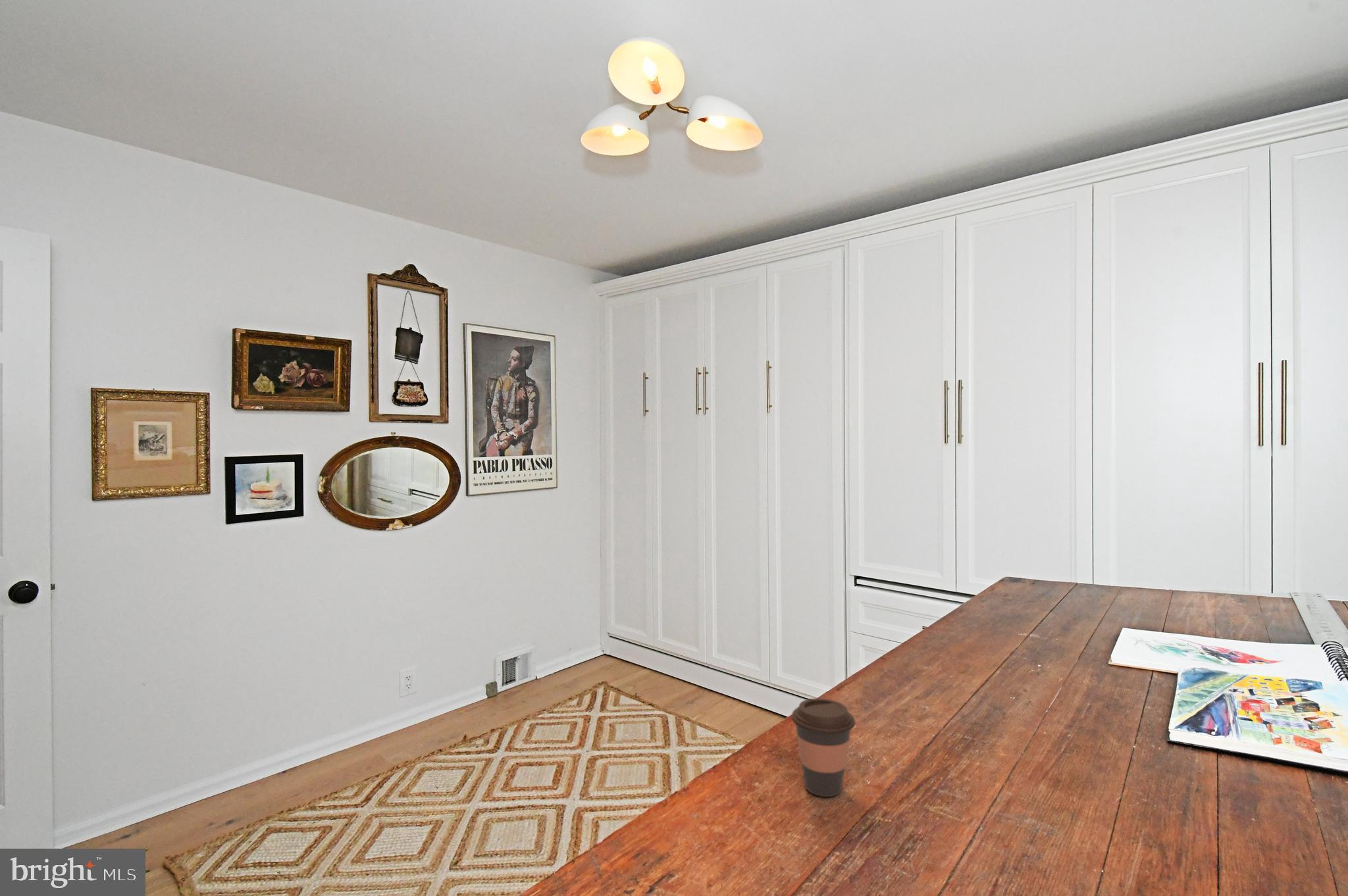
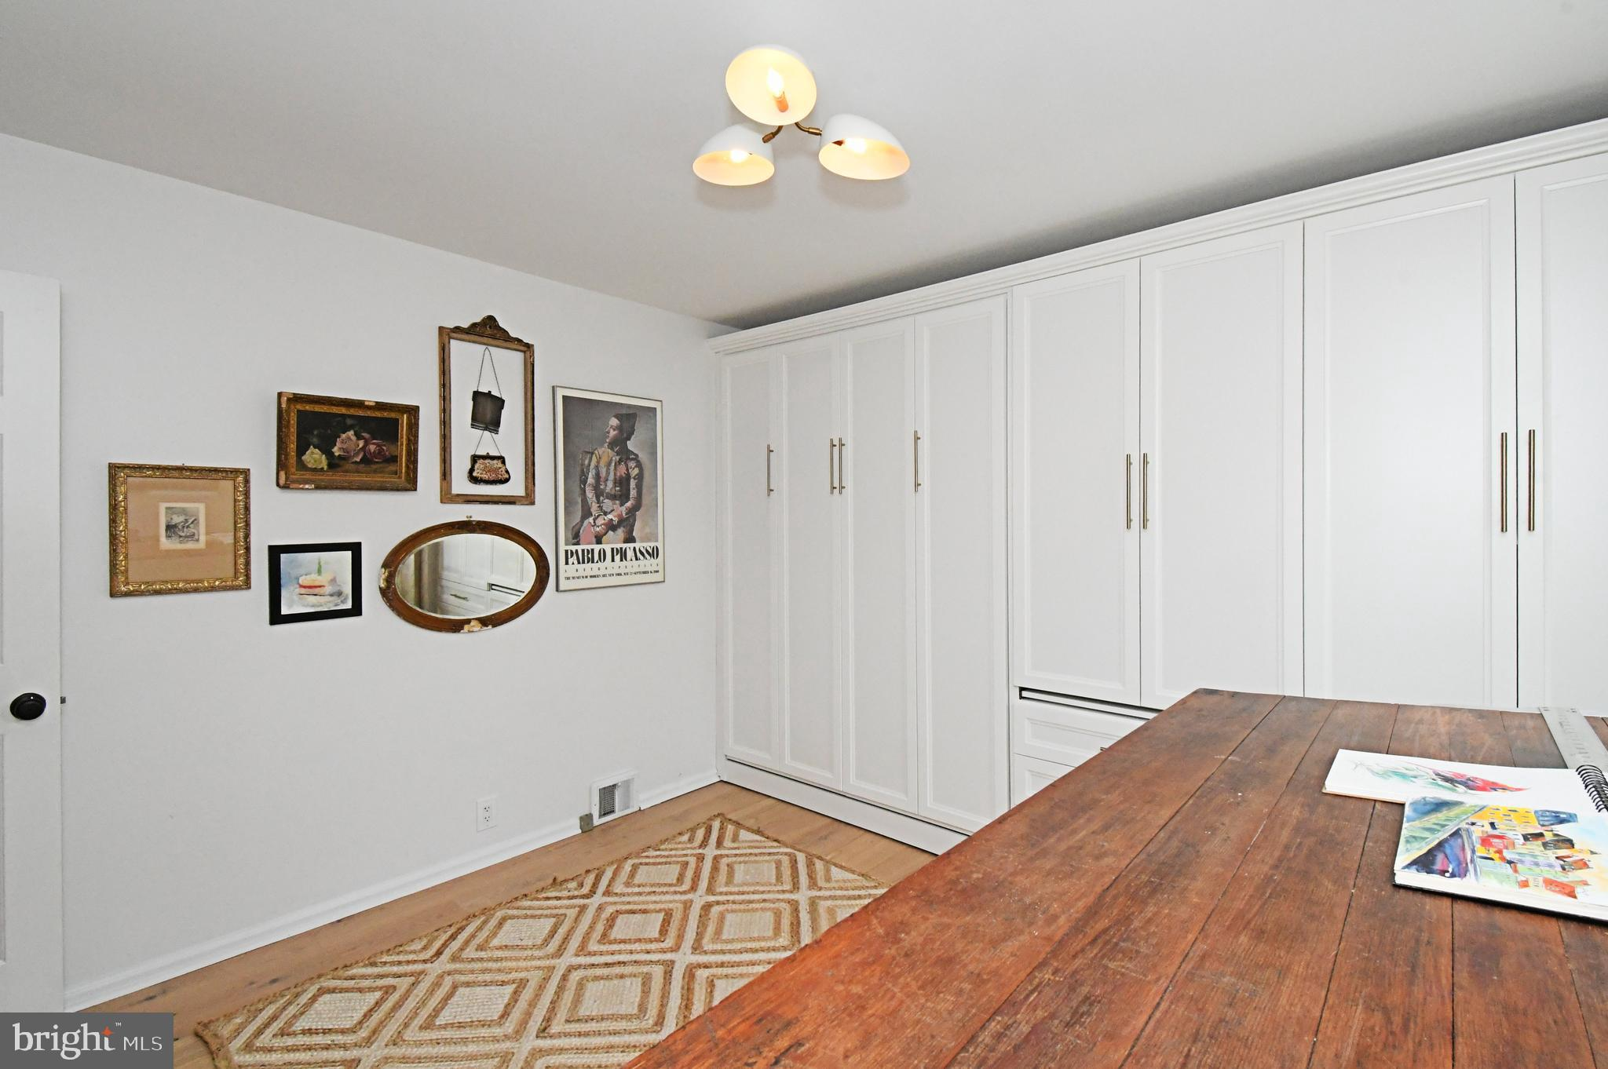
- coffee cup [791,697,856,797]
